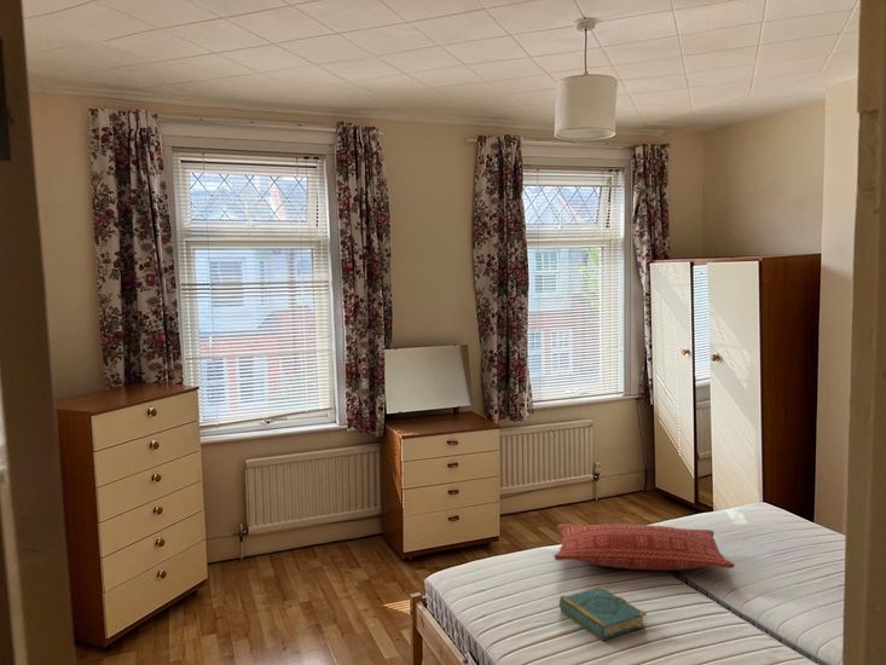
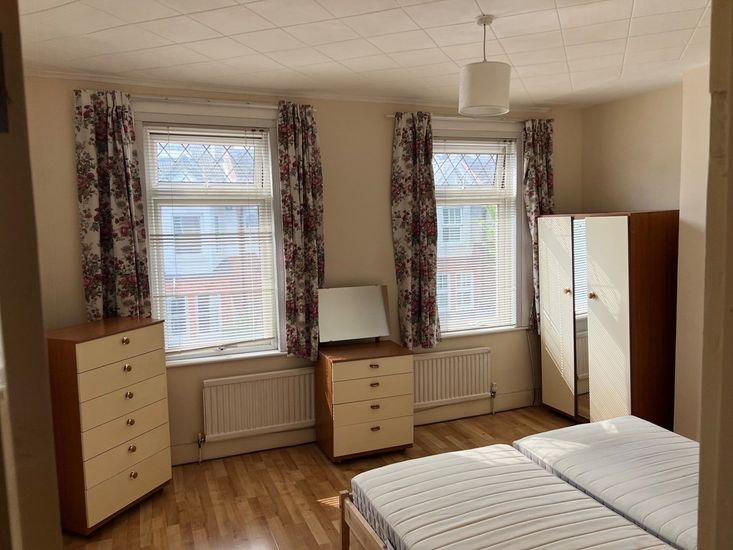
- book [558,585,648,642]
- pillow [552,522,736,572]
